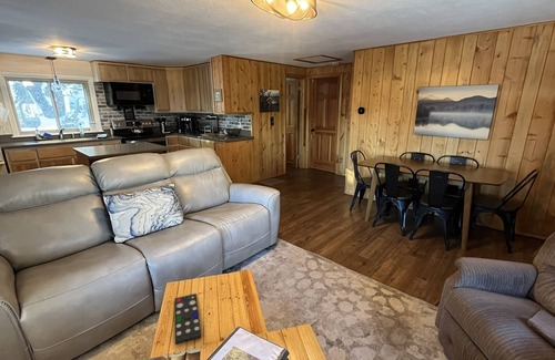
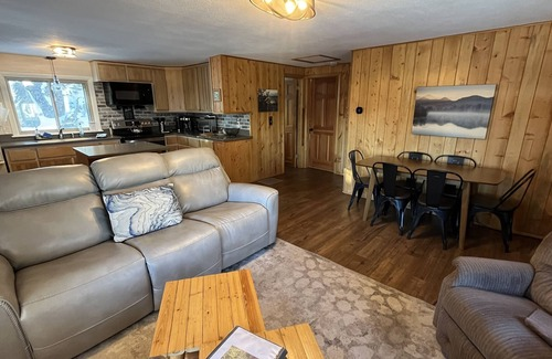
- remote control [173,292,202,346]
